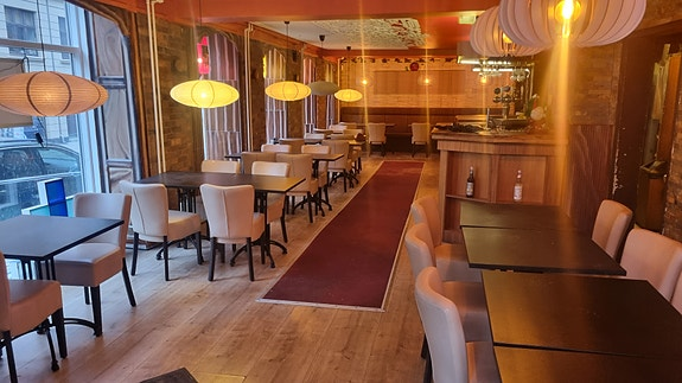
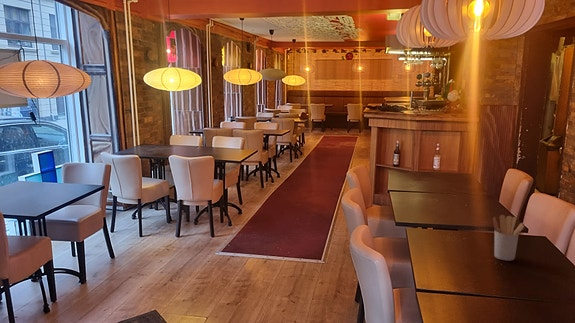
+ utensil holder [492,214,525,262]
